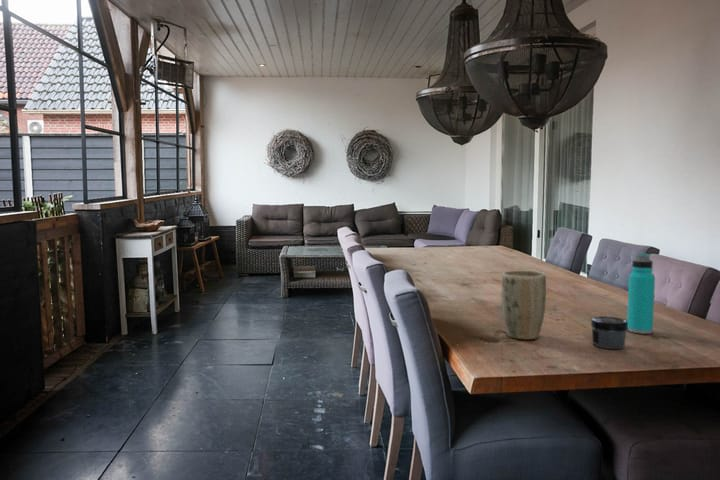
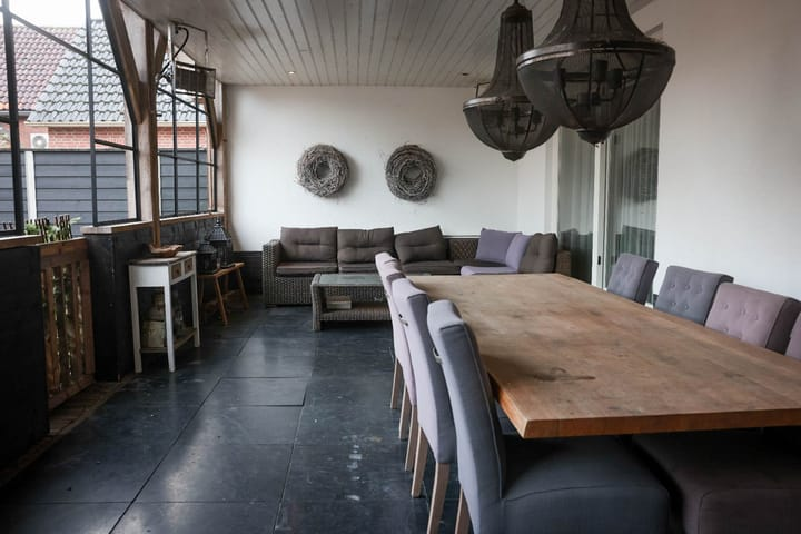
- plant pot [500,269,547,340]
- water bottle [626,252,656,335]
- jar [590,315,628,350]
